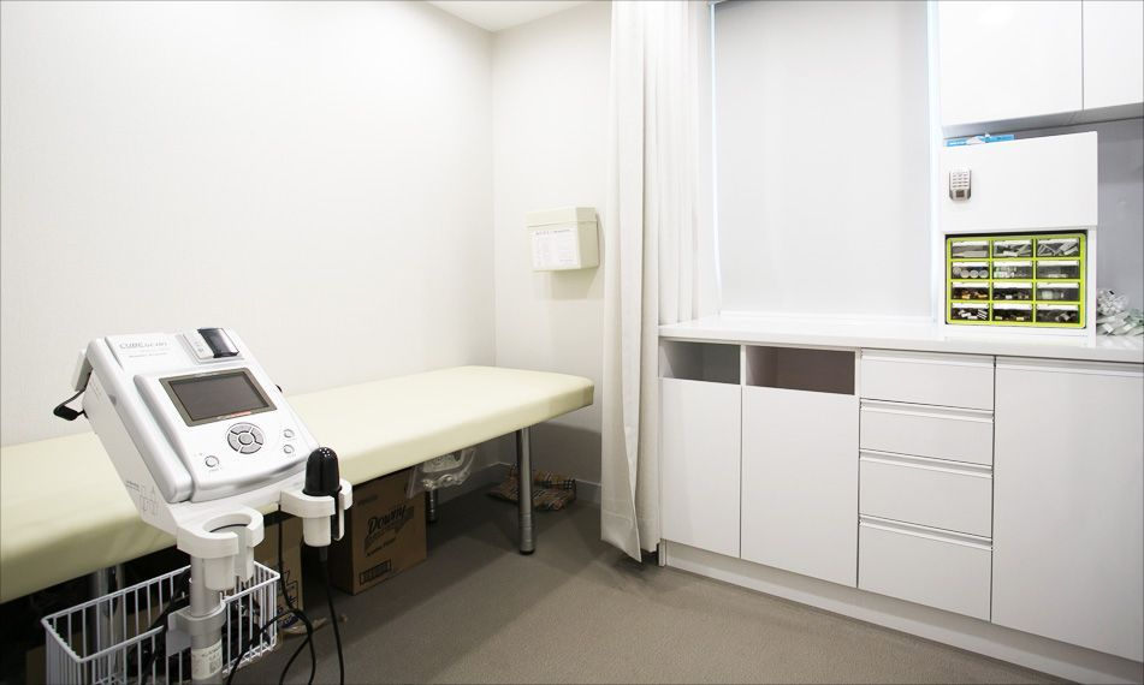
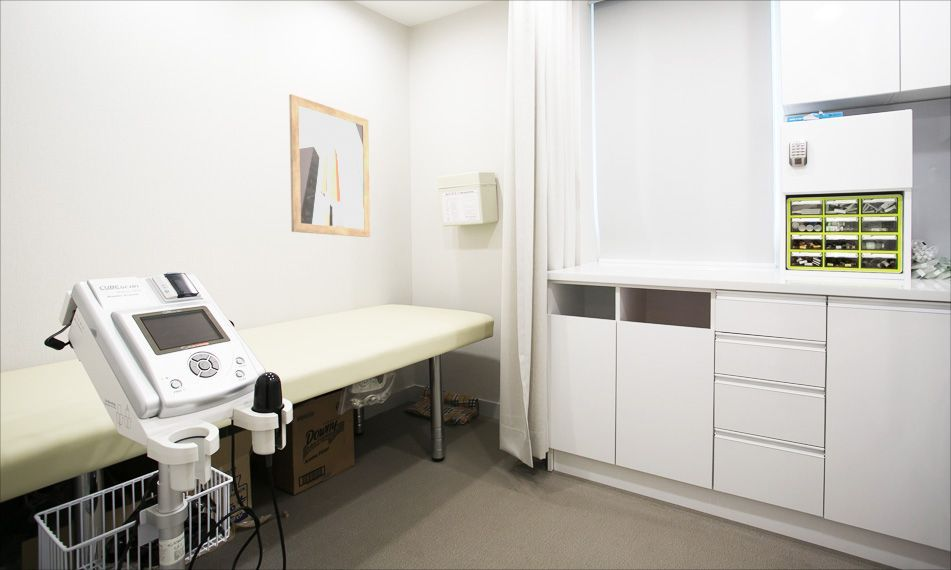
+ wall art [288,93,371,238]
